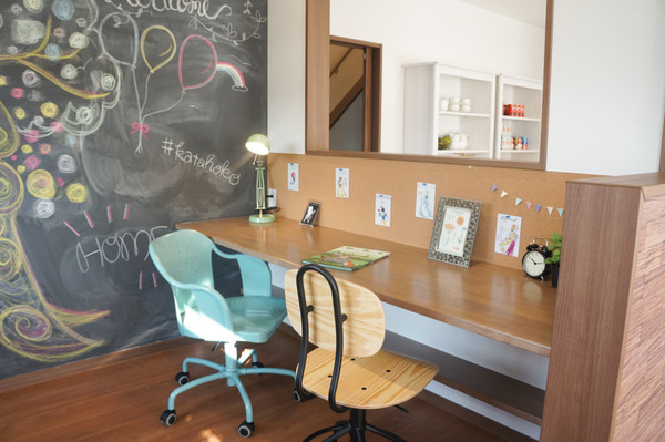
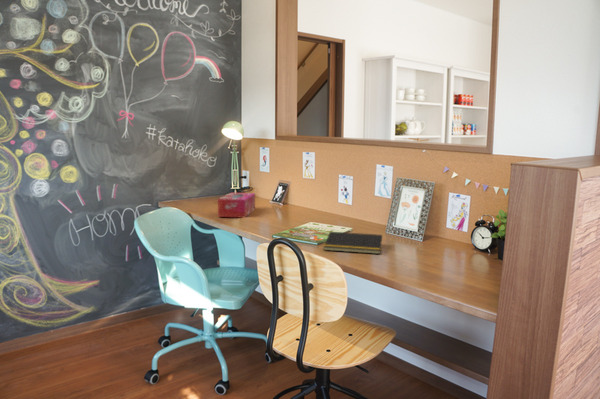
+ notepad [323,231,383,255]
+ tissue box [217,192,256,219]
